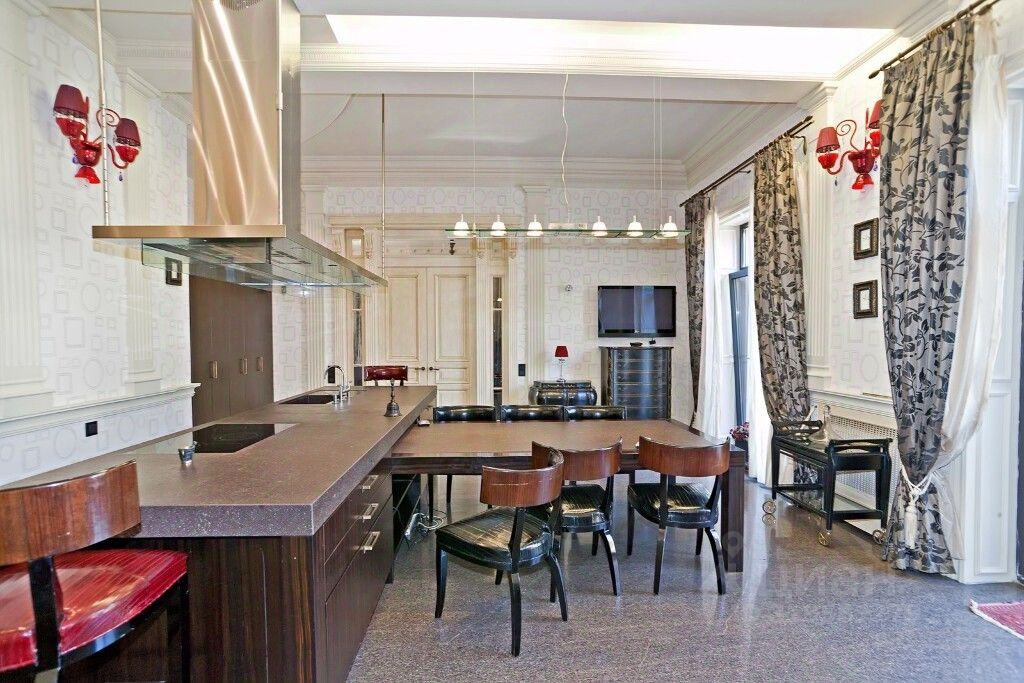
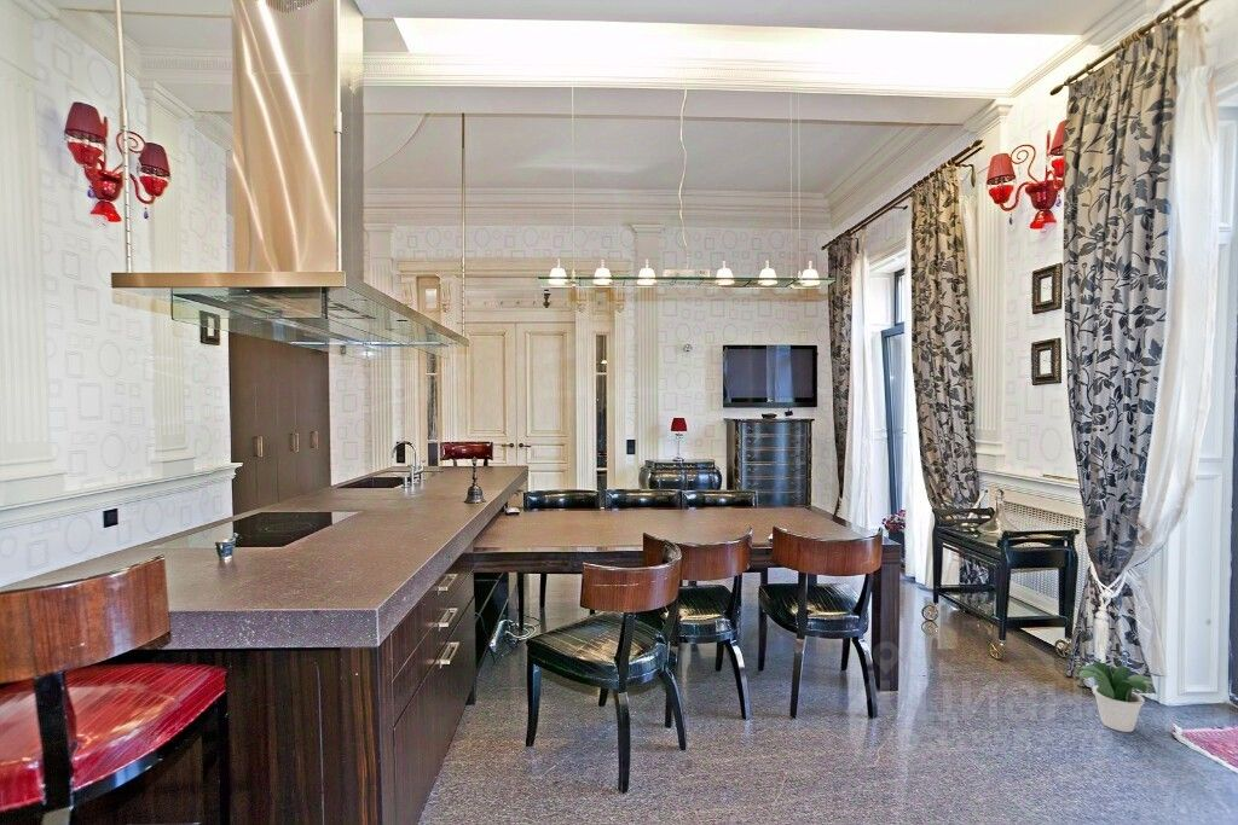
+ potted plant [1077,661,1156,733]
